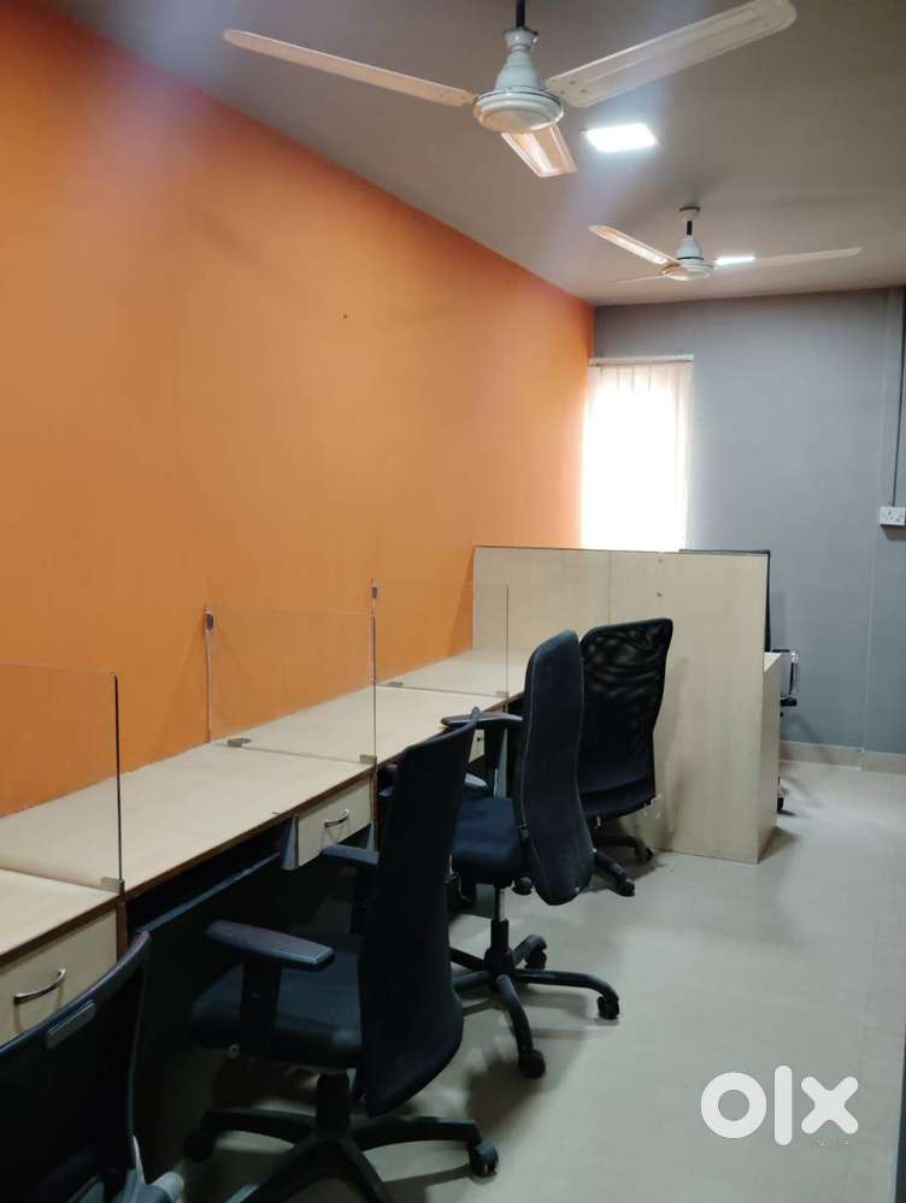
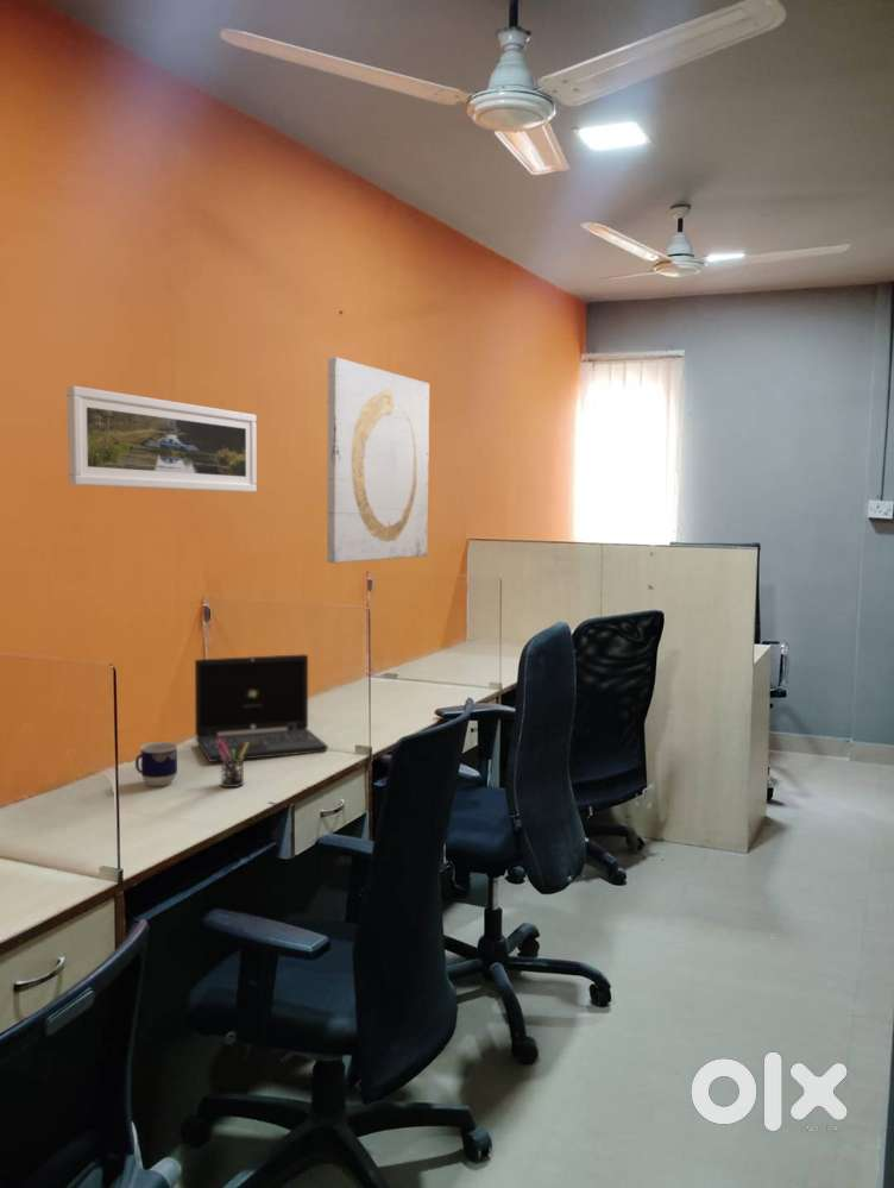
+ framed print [65,384,258,494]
+ wall art [326,356,430,564]
+ pen holder [215,738,248,788]
+ laptop [194,653,329,763]
+ cup [134,741,180,787]
